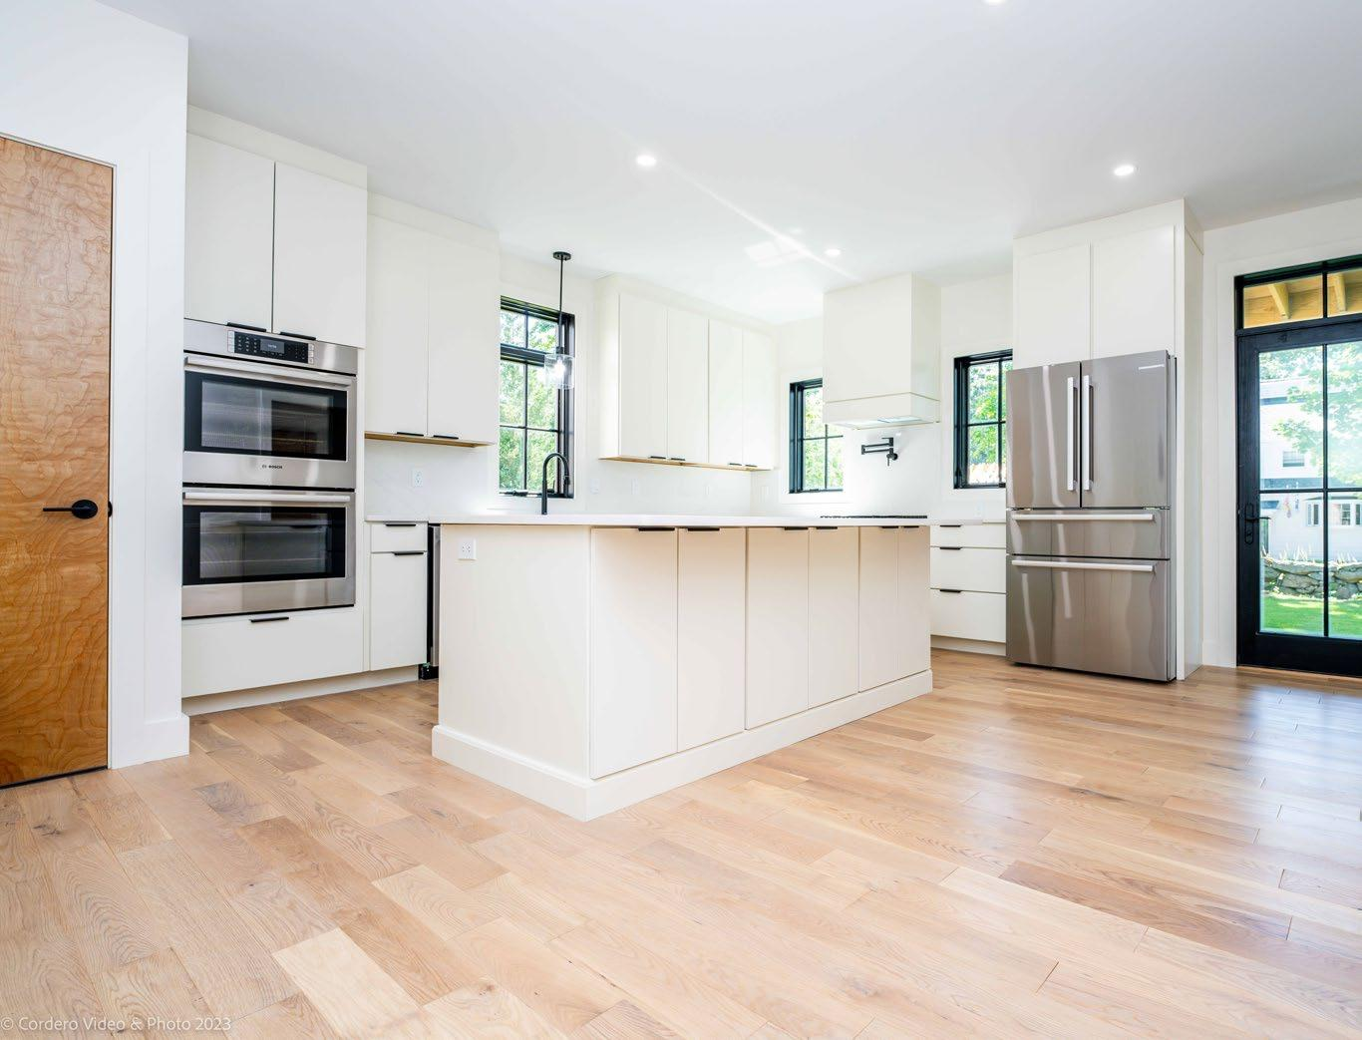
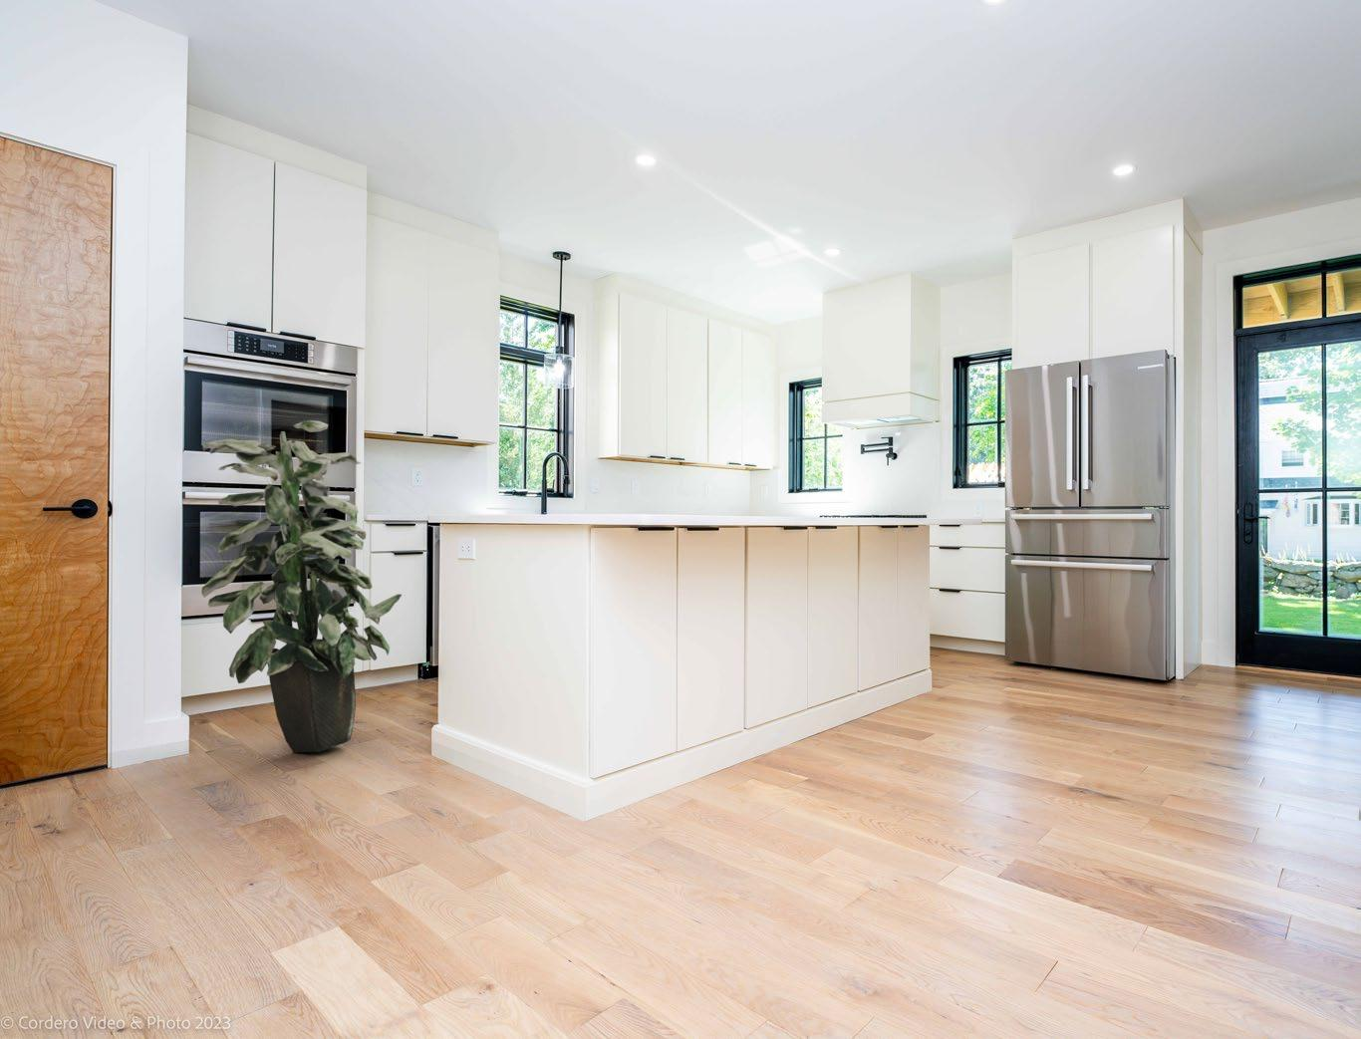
+ indoor plant [200,419,403,753]
